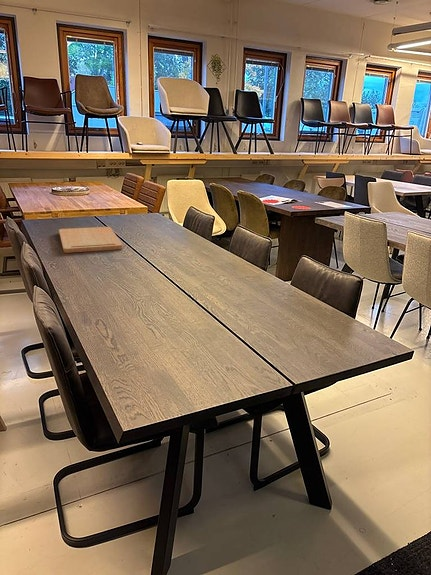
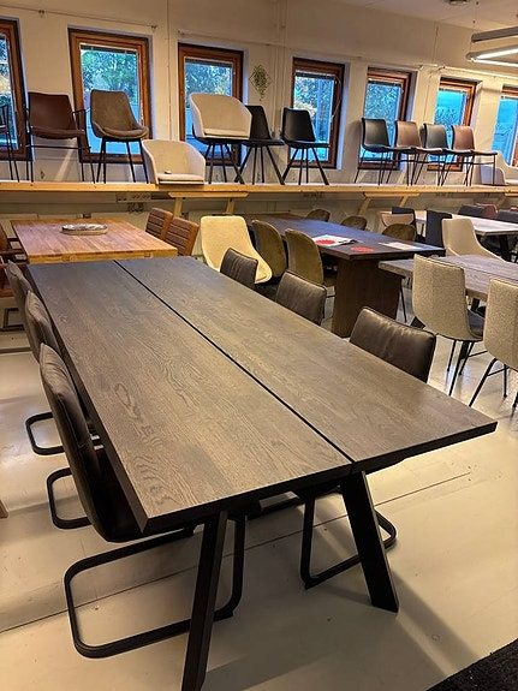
- cutting board [58,226,124,254]
